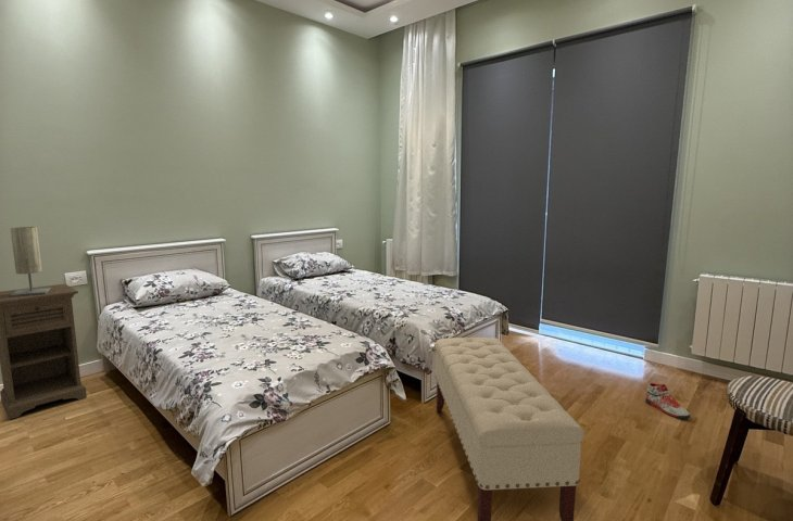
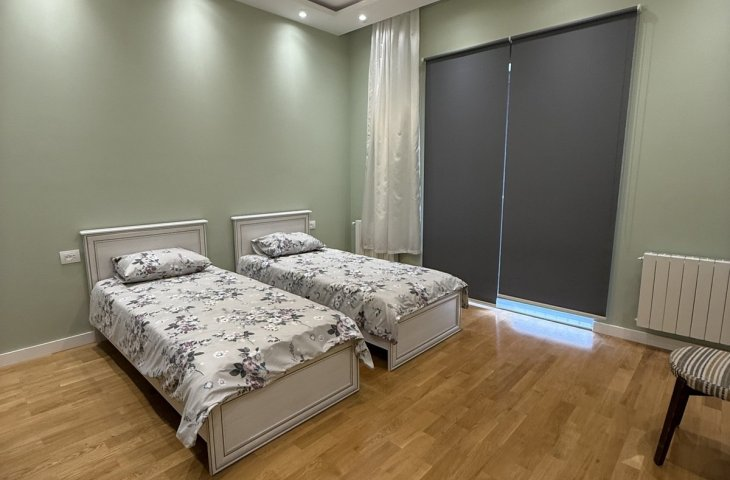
- sneaker [644,382,691,420]
- bench [433,336,586,521]
- table lamp [10,226,51,297]
- nightstand [0,283,88,420]
